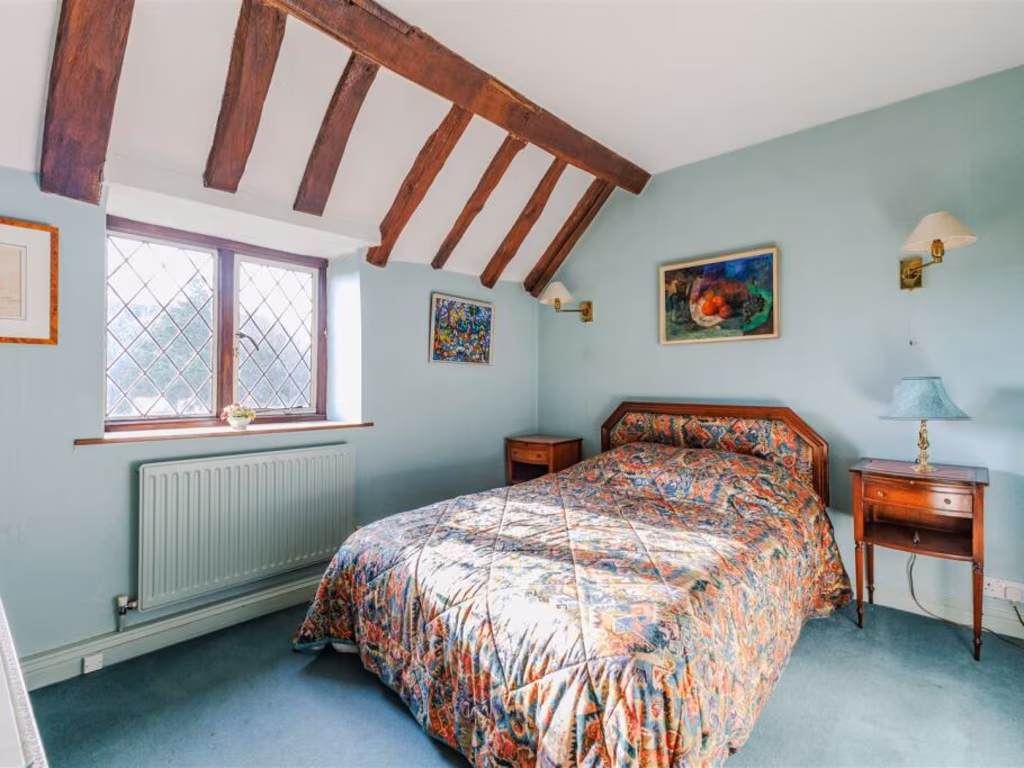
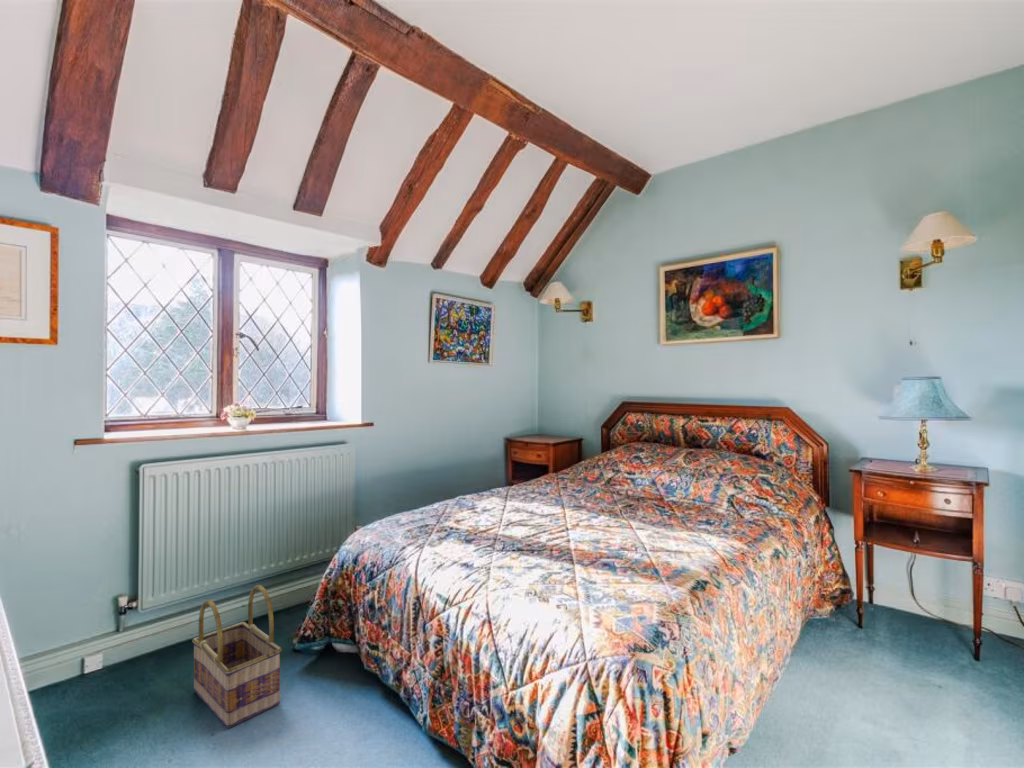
+ basket [191,584,283,729]
